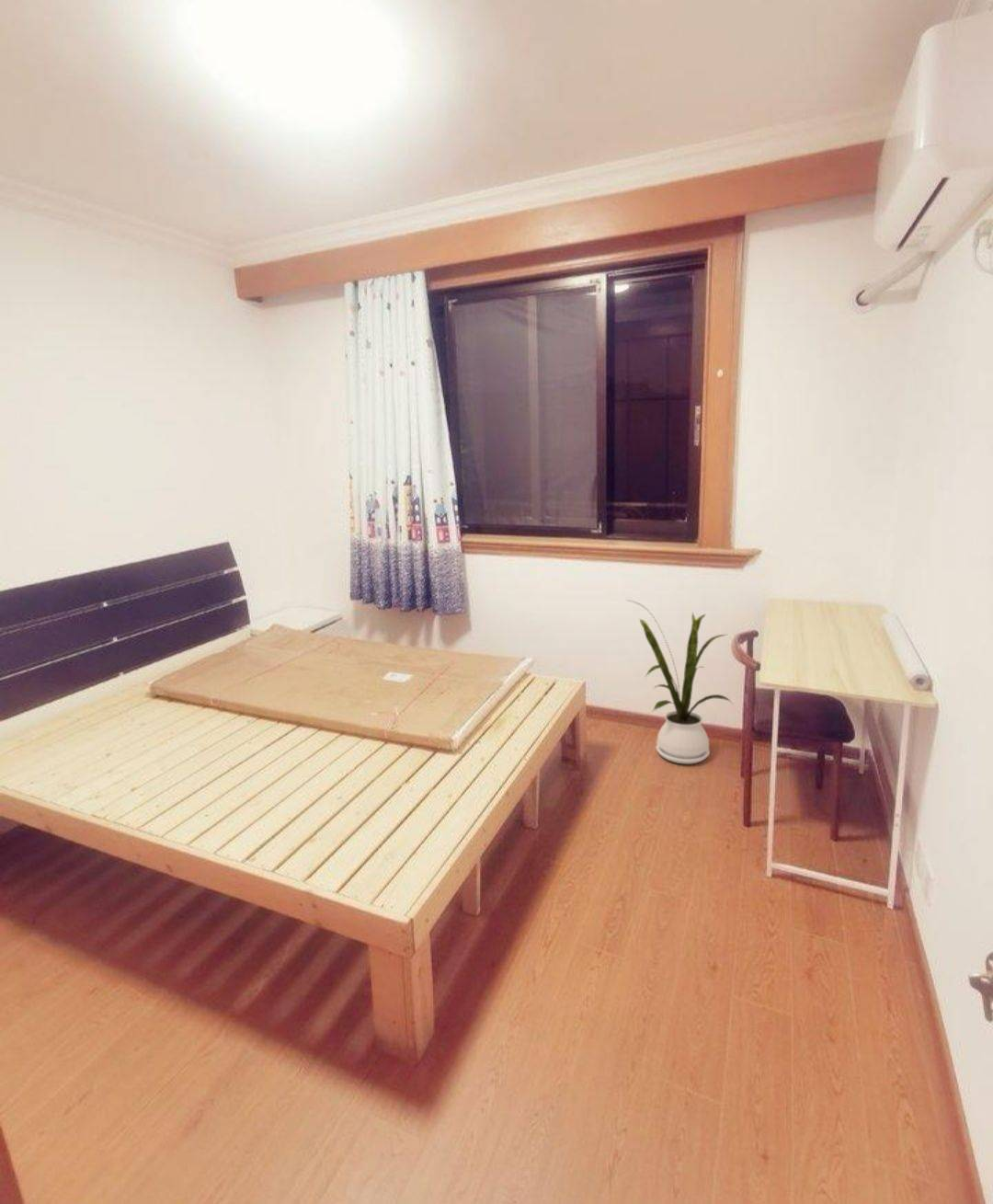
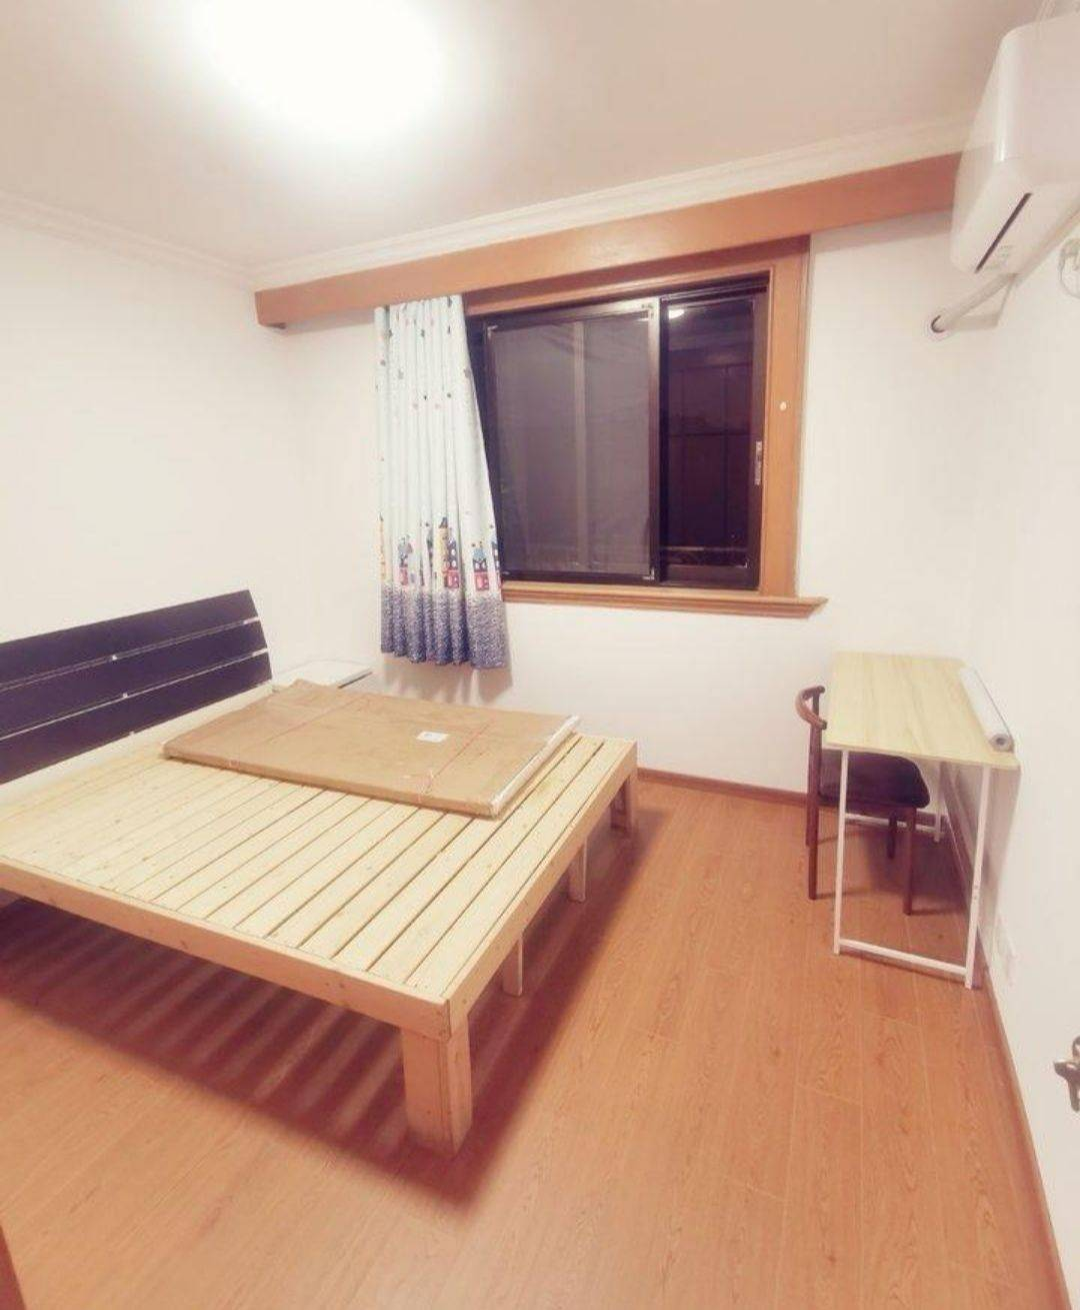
- house plant [625,599,735,764]
